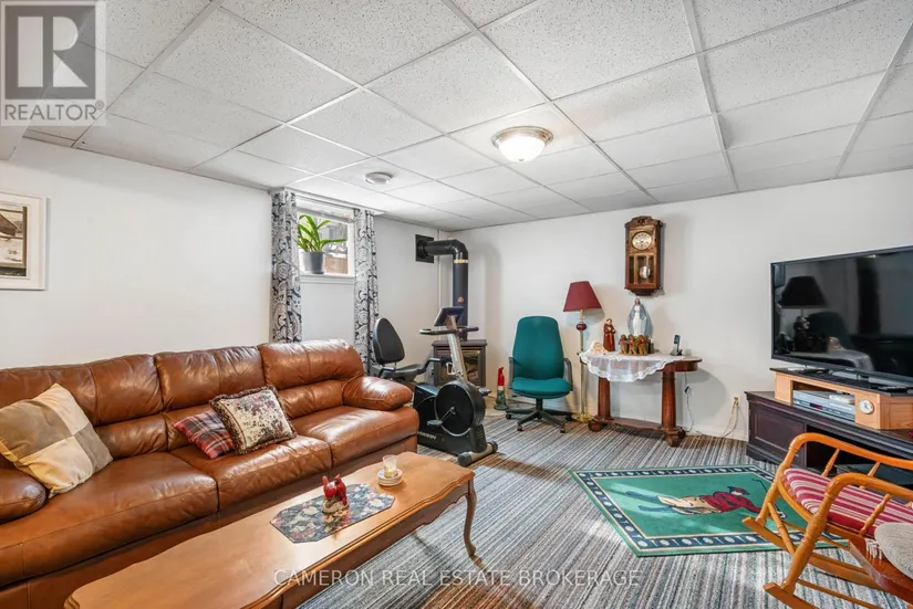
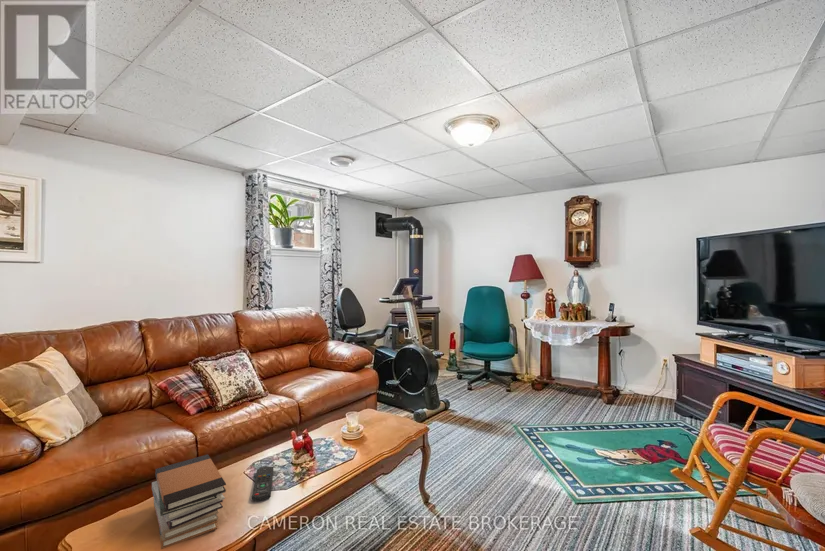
+ remote control [251,465,274,502]
+ book stack [151,453,227,550]
